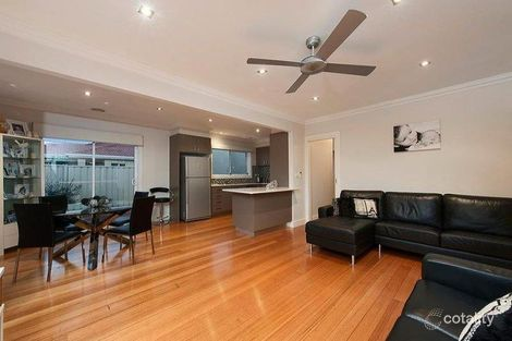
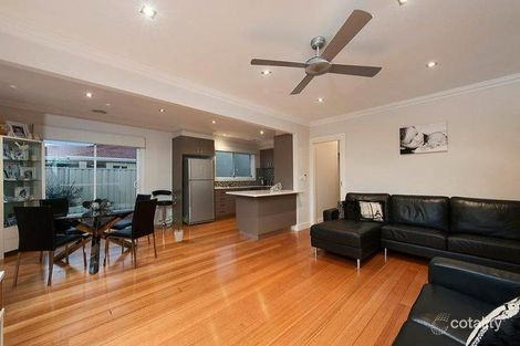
+ house plant [167,214,191,243]
